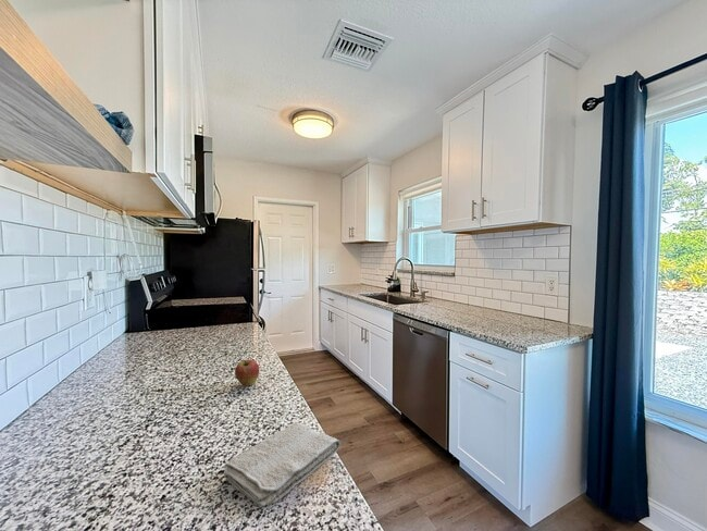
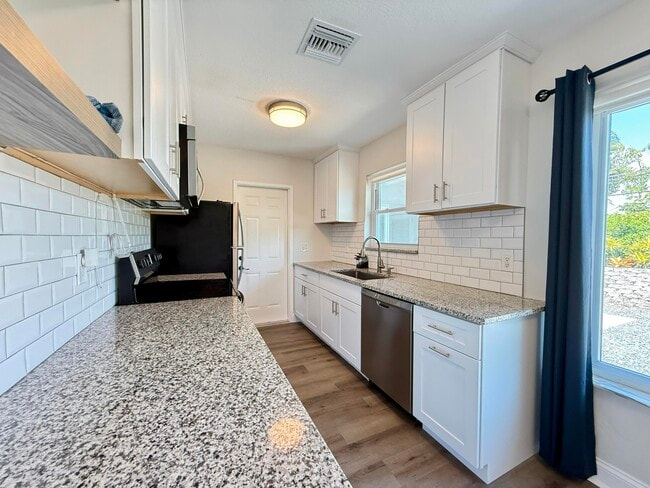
- fruit [234,358,260,387]
- washcloth [223,422,342,508]
